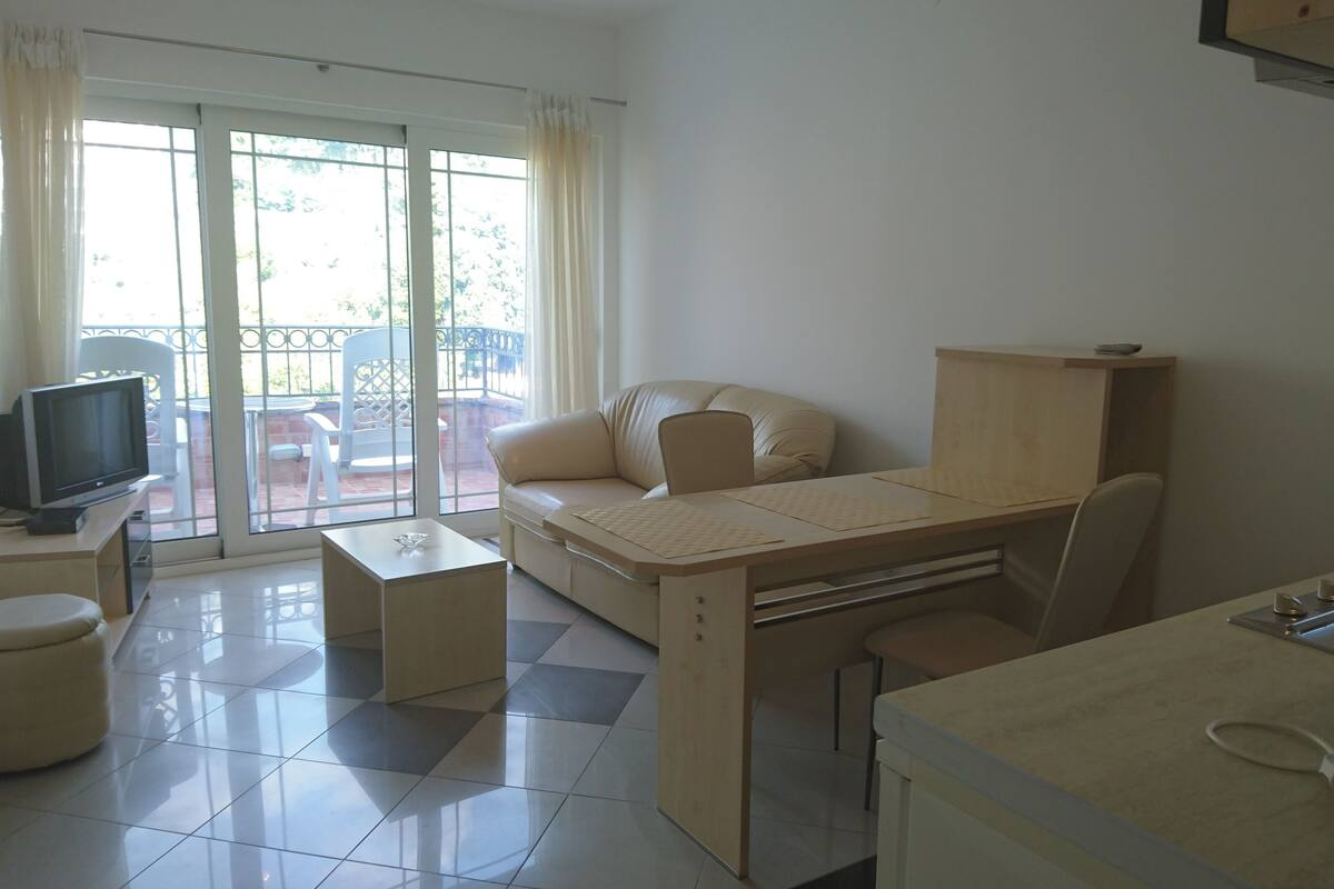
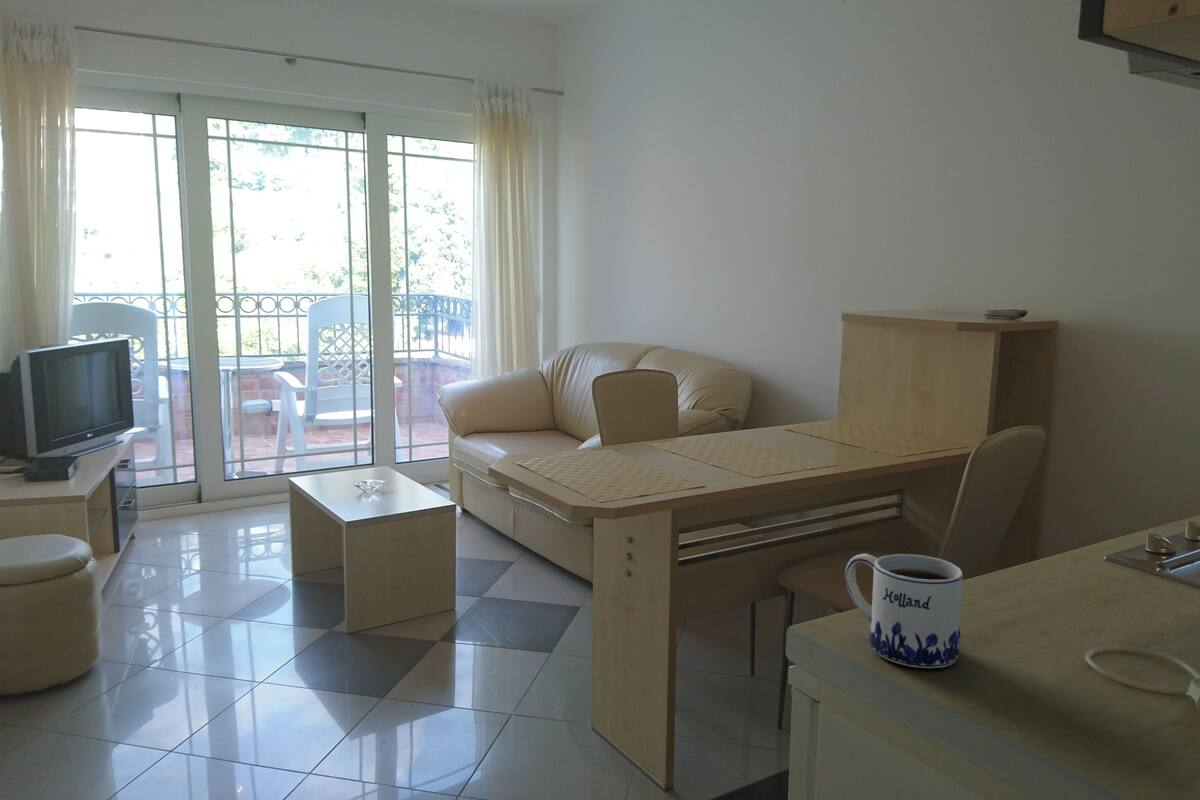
+ mug [844,553,964,669]
